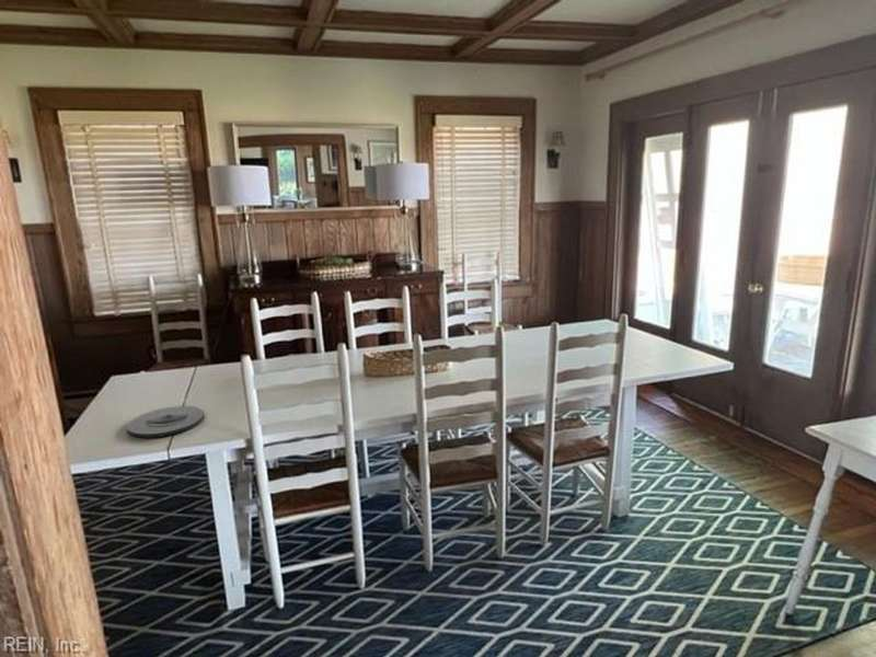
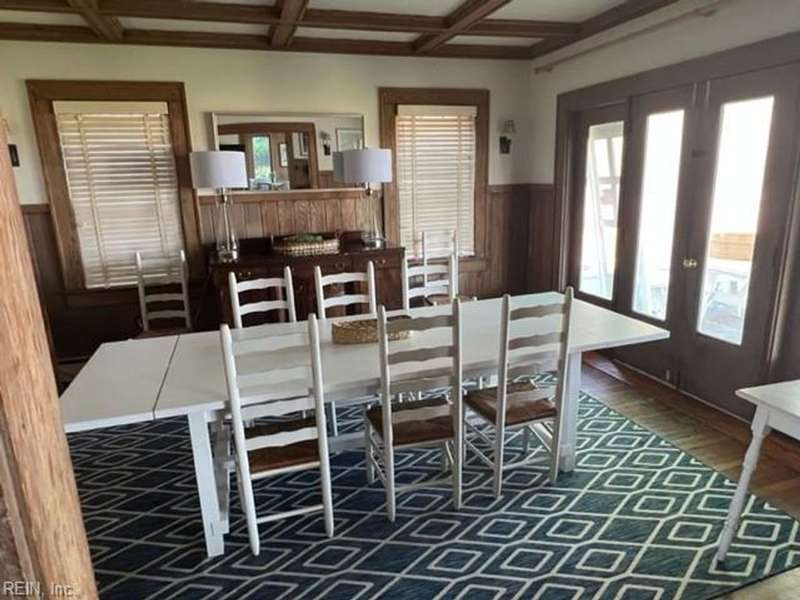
- plate [126,405,205,439]
